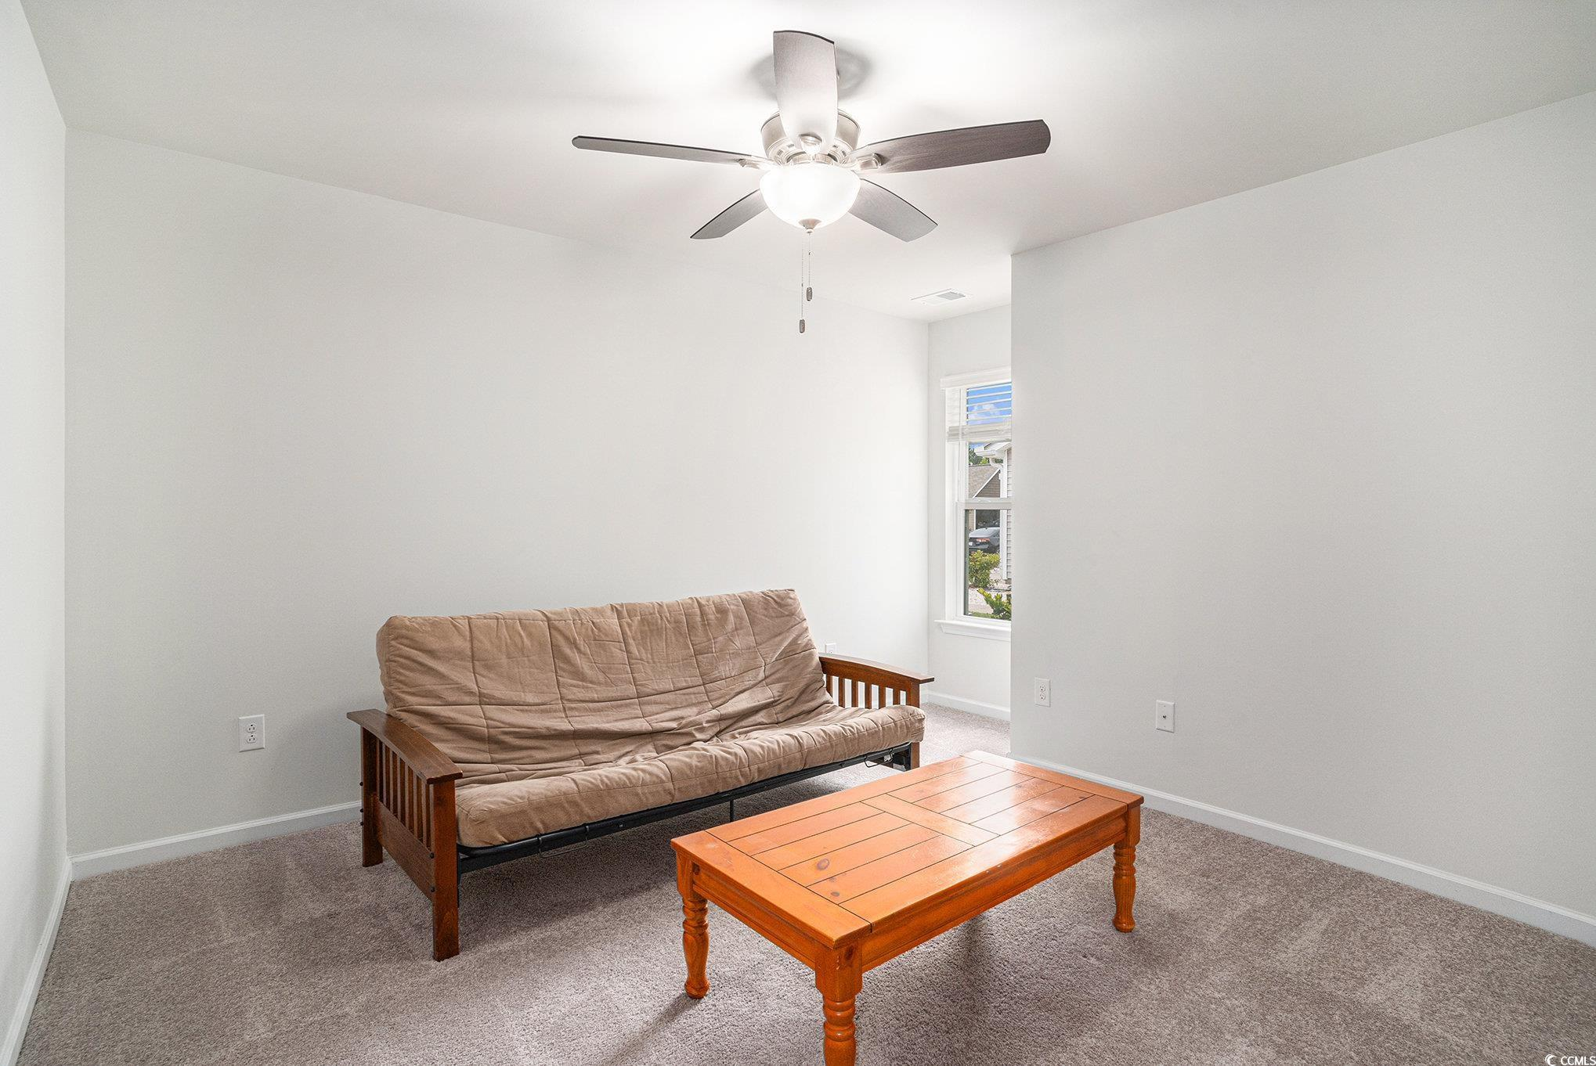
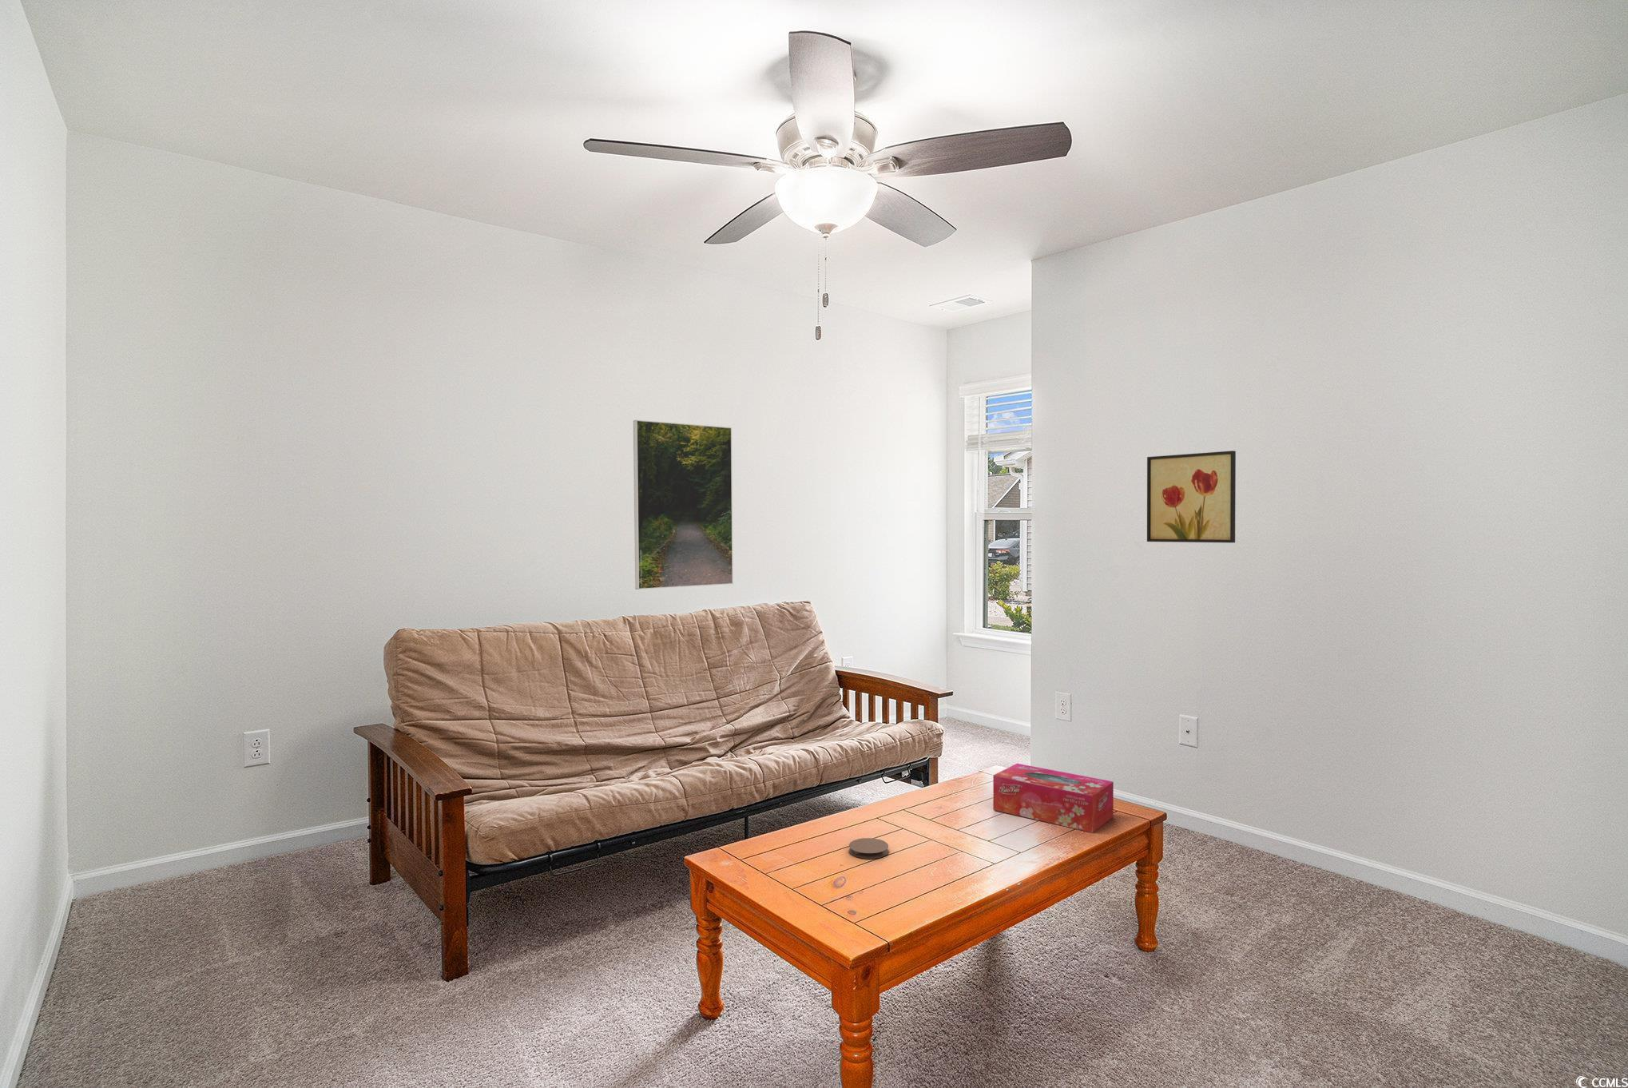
+ coaster [849,837,889,860]
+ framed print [633,419,734,590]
+ wall art [1146,449,1237,543]
+ tissue box [992,763,1114,833]
